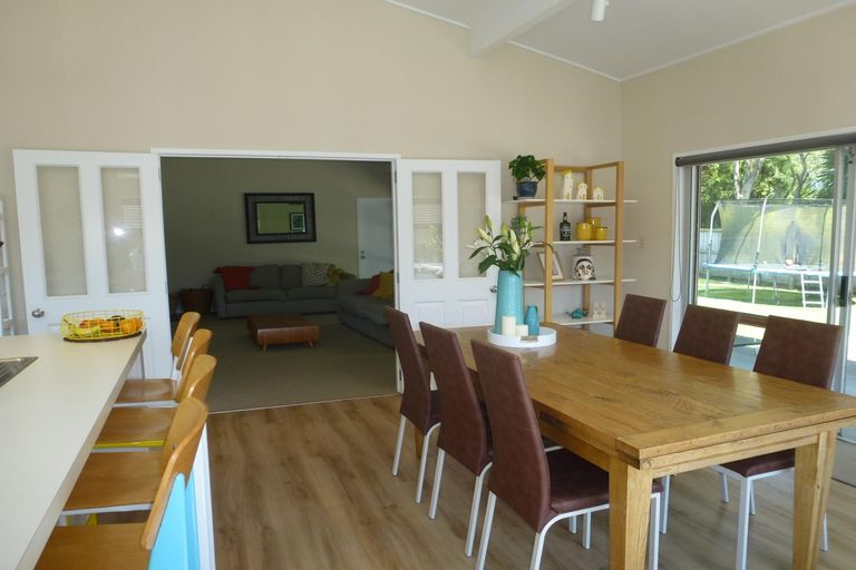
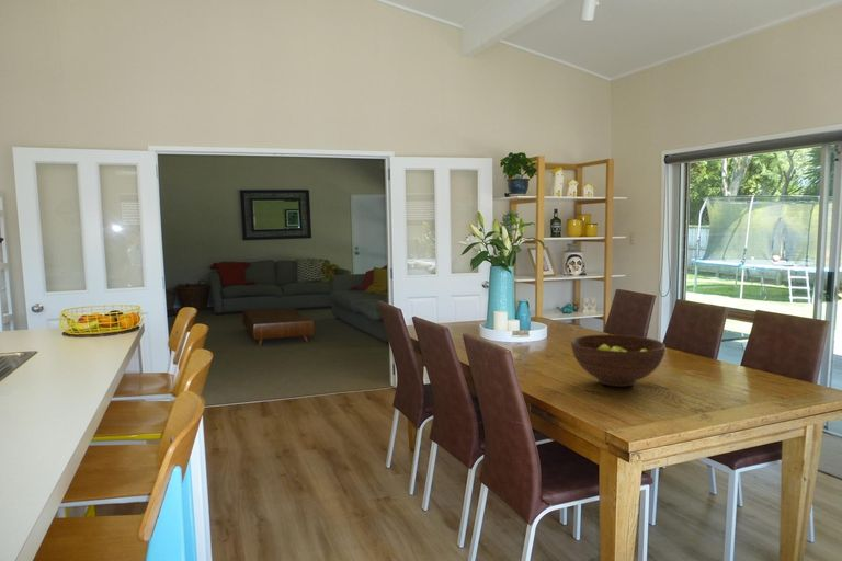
+ fruit bowl [570,333,667,388]
